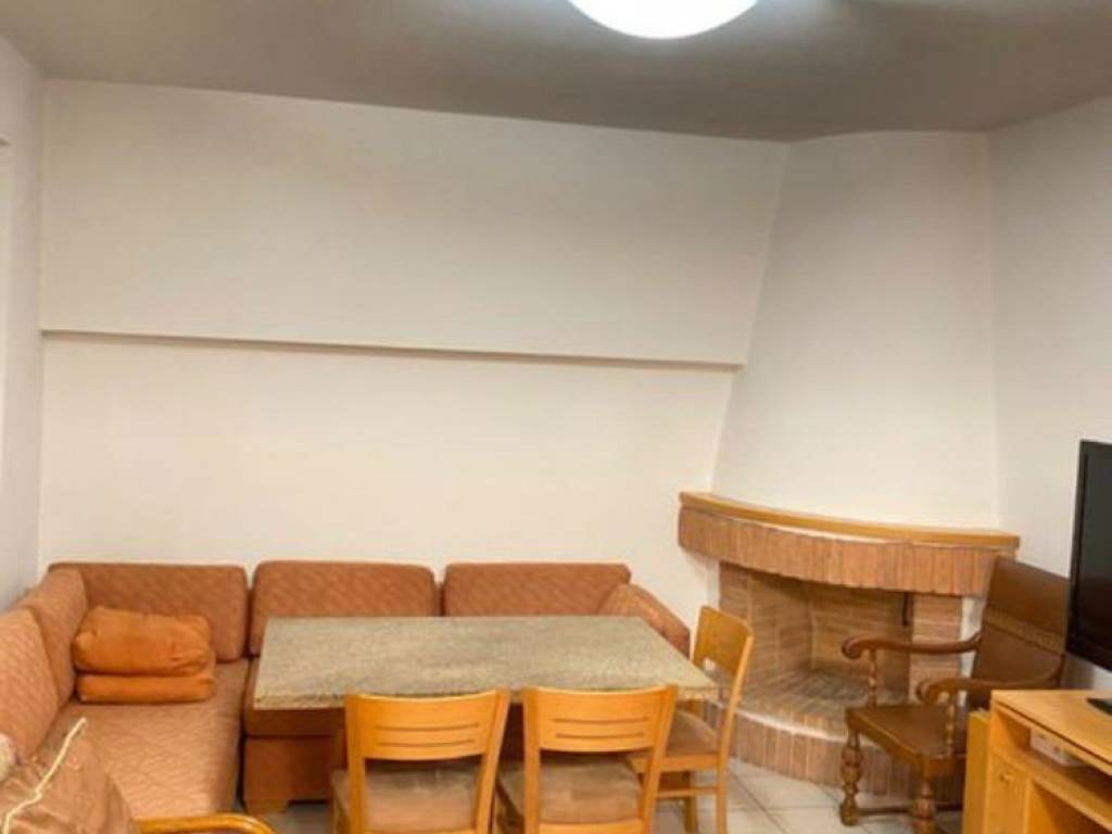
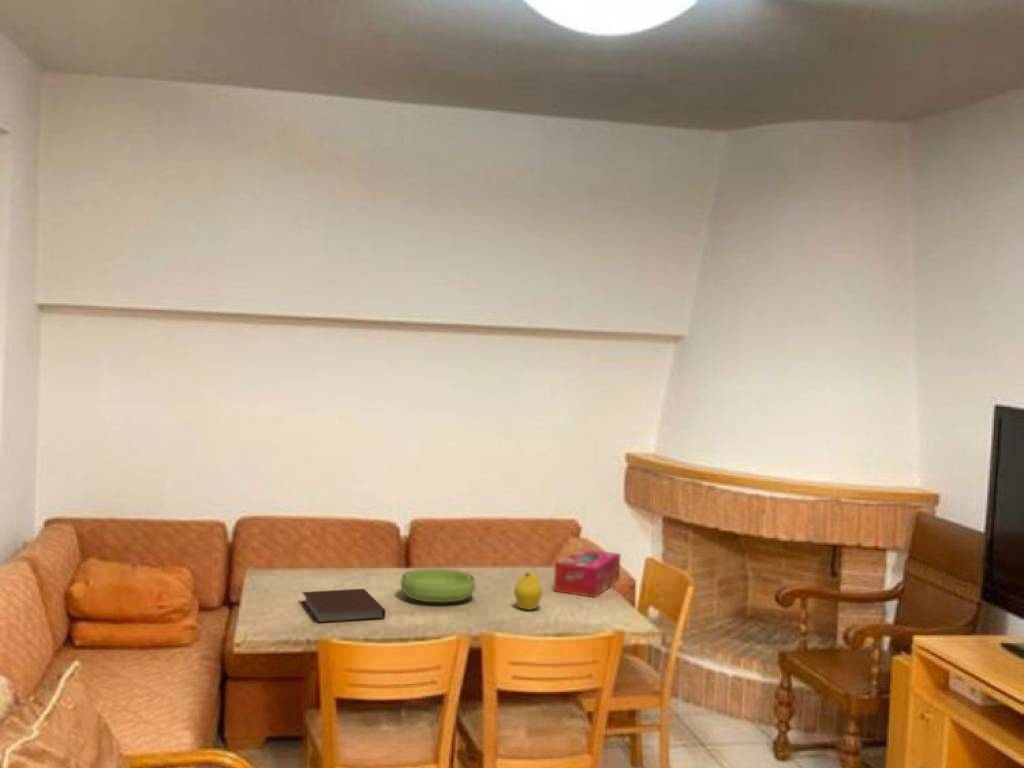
+ notebook [301,588,387,624]
+ fruit [513,571,543,611]
+ bowl [400,568,476,603]
+ tissue box [553,548,622,598]
